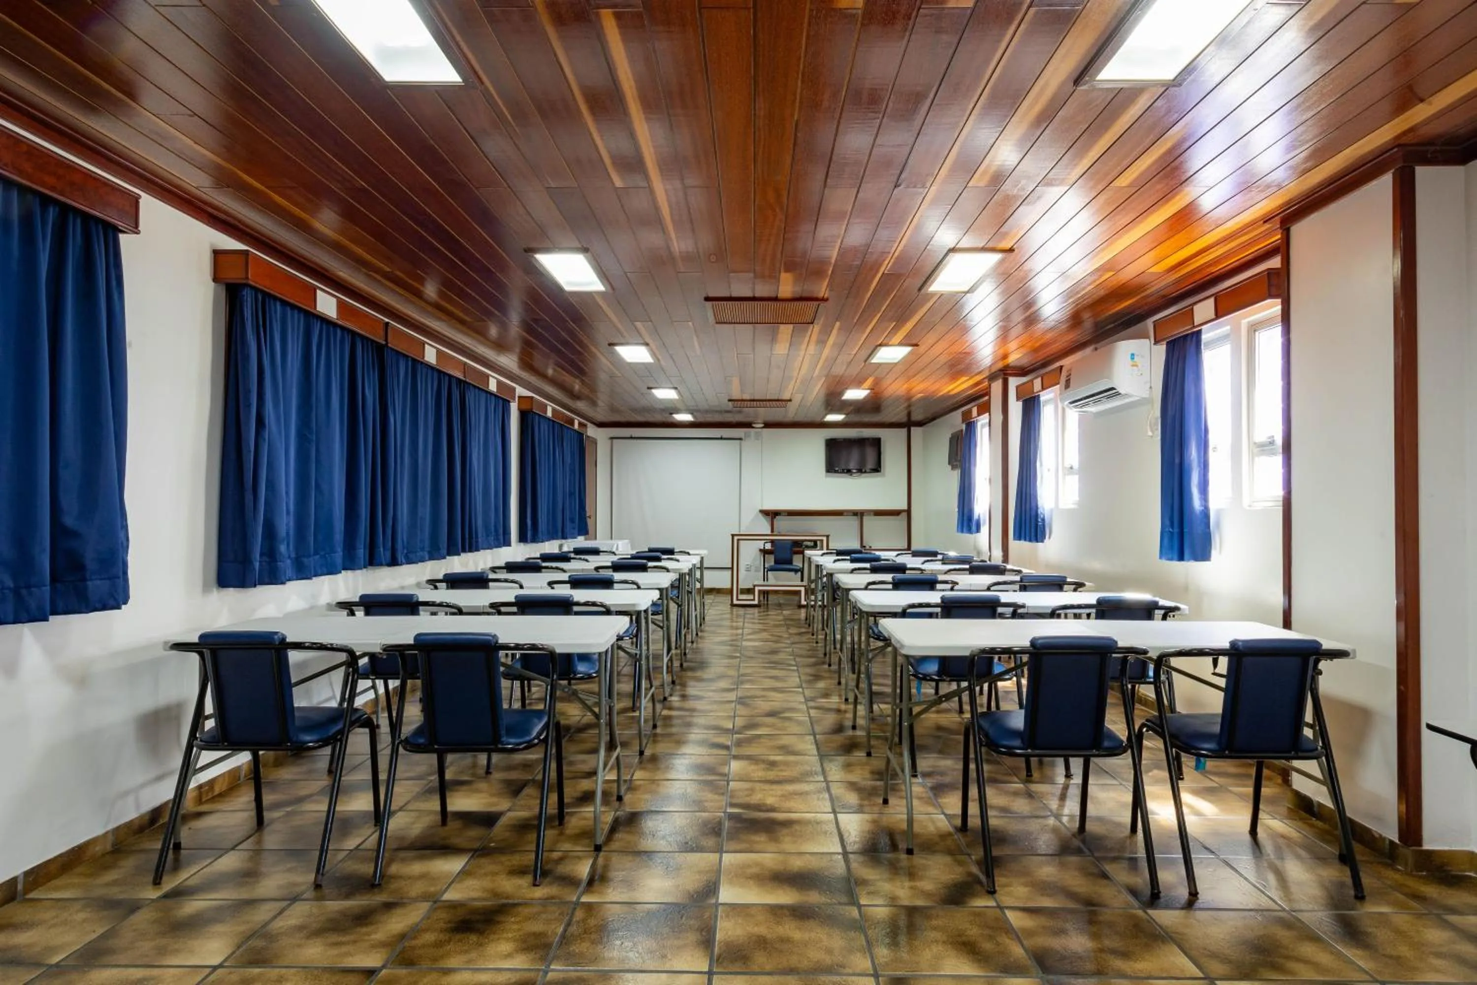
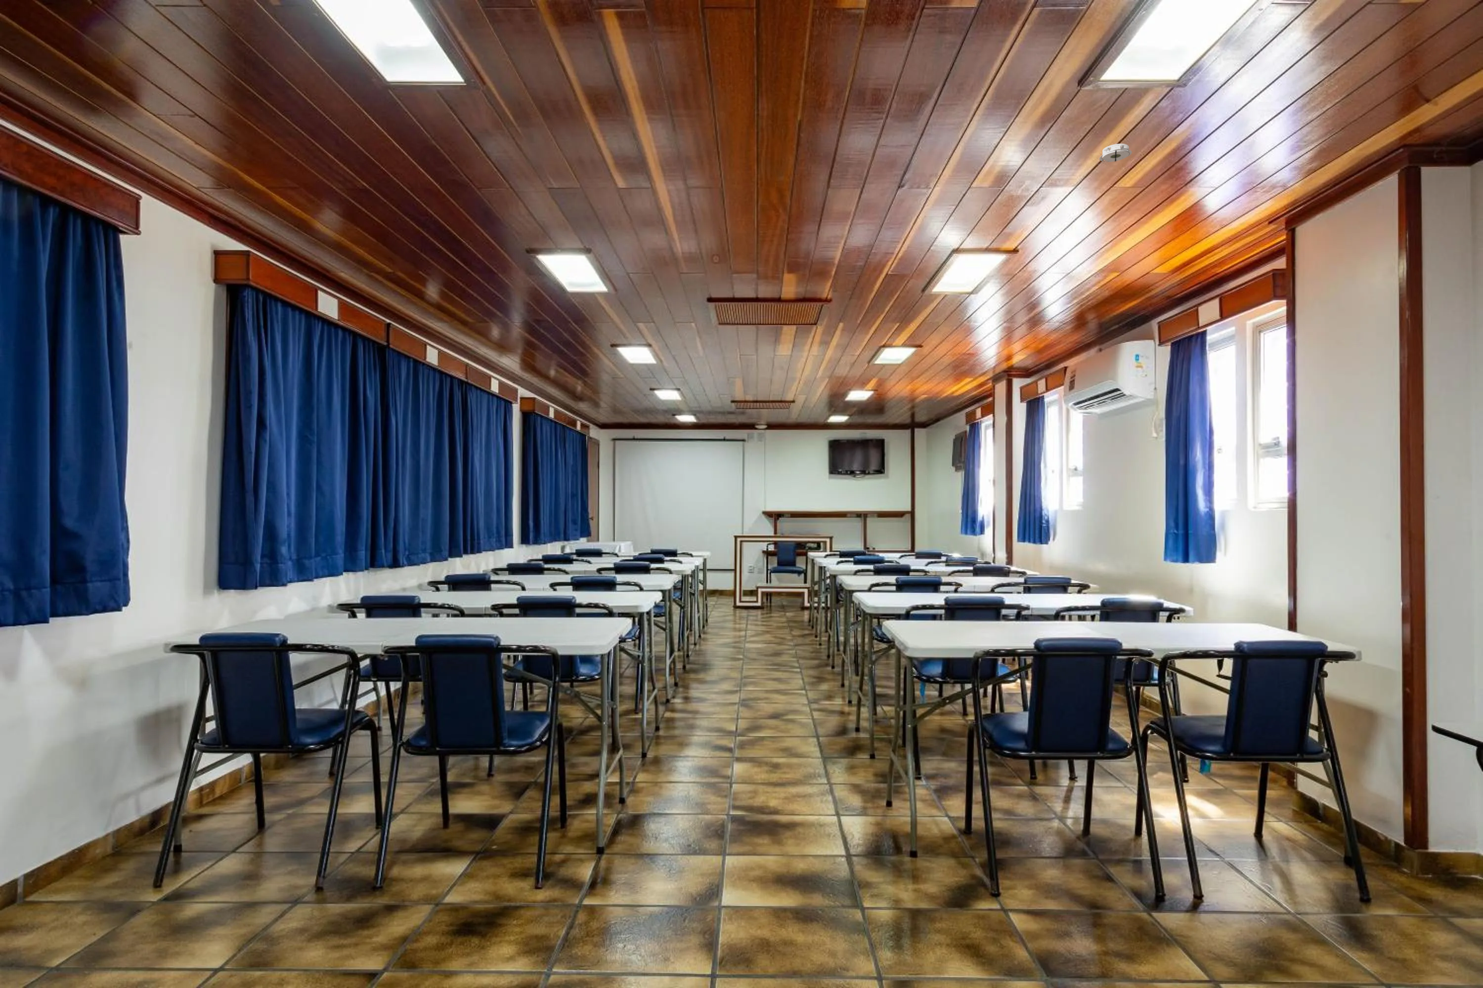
+ smoke detector [1098,143,1132,165]
